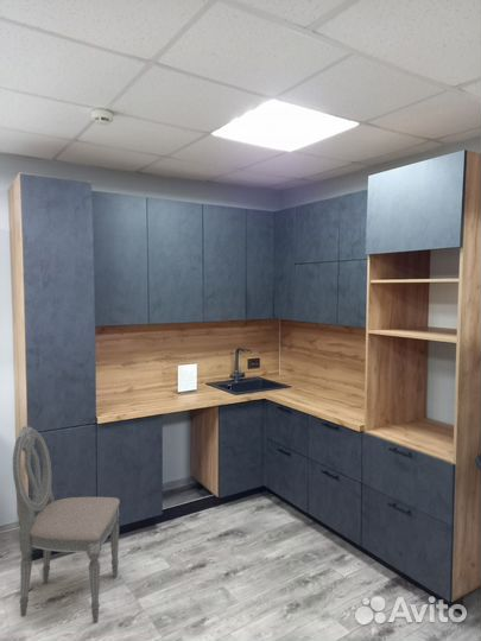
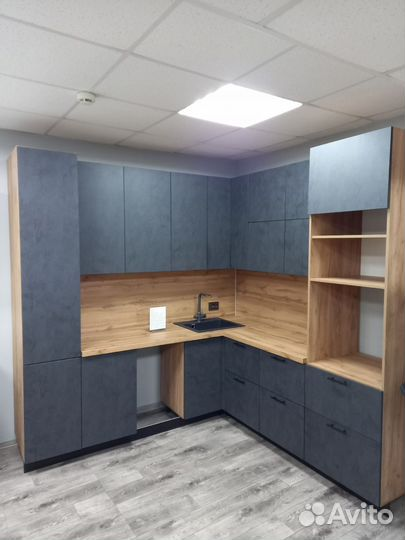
- dining chair [12,425,121,624]
